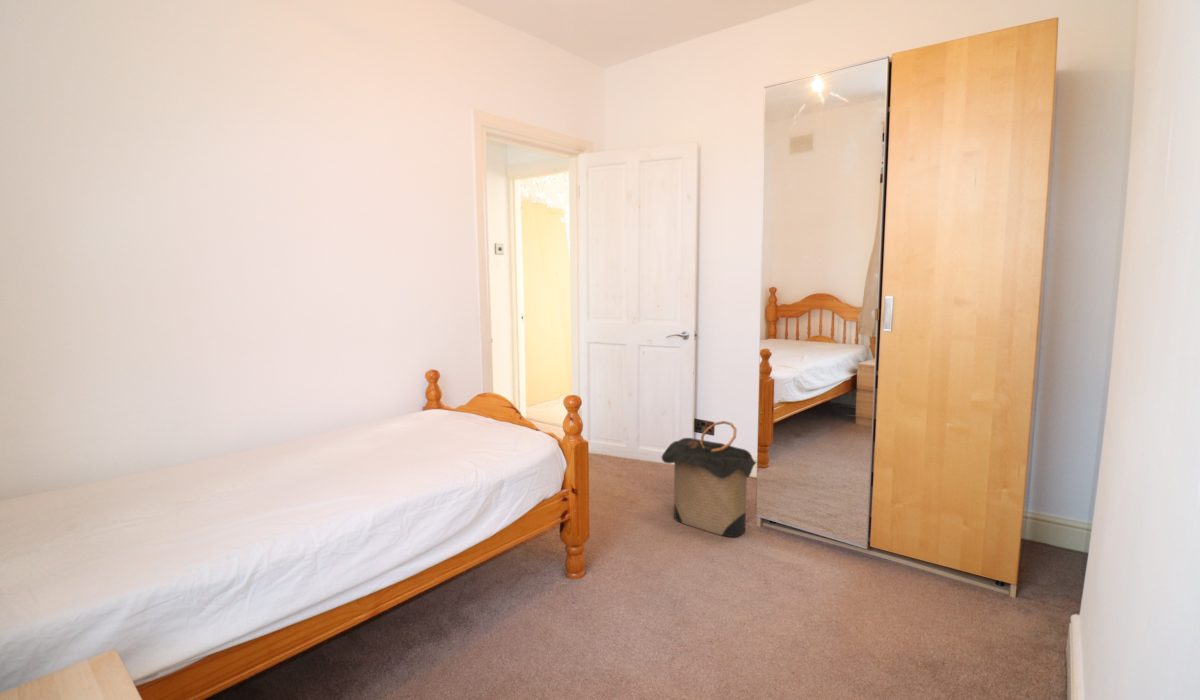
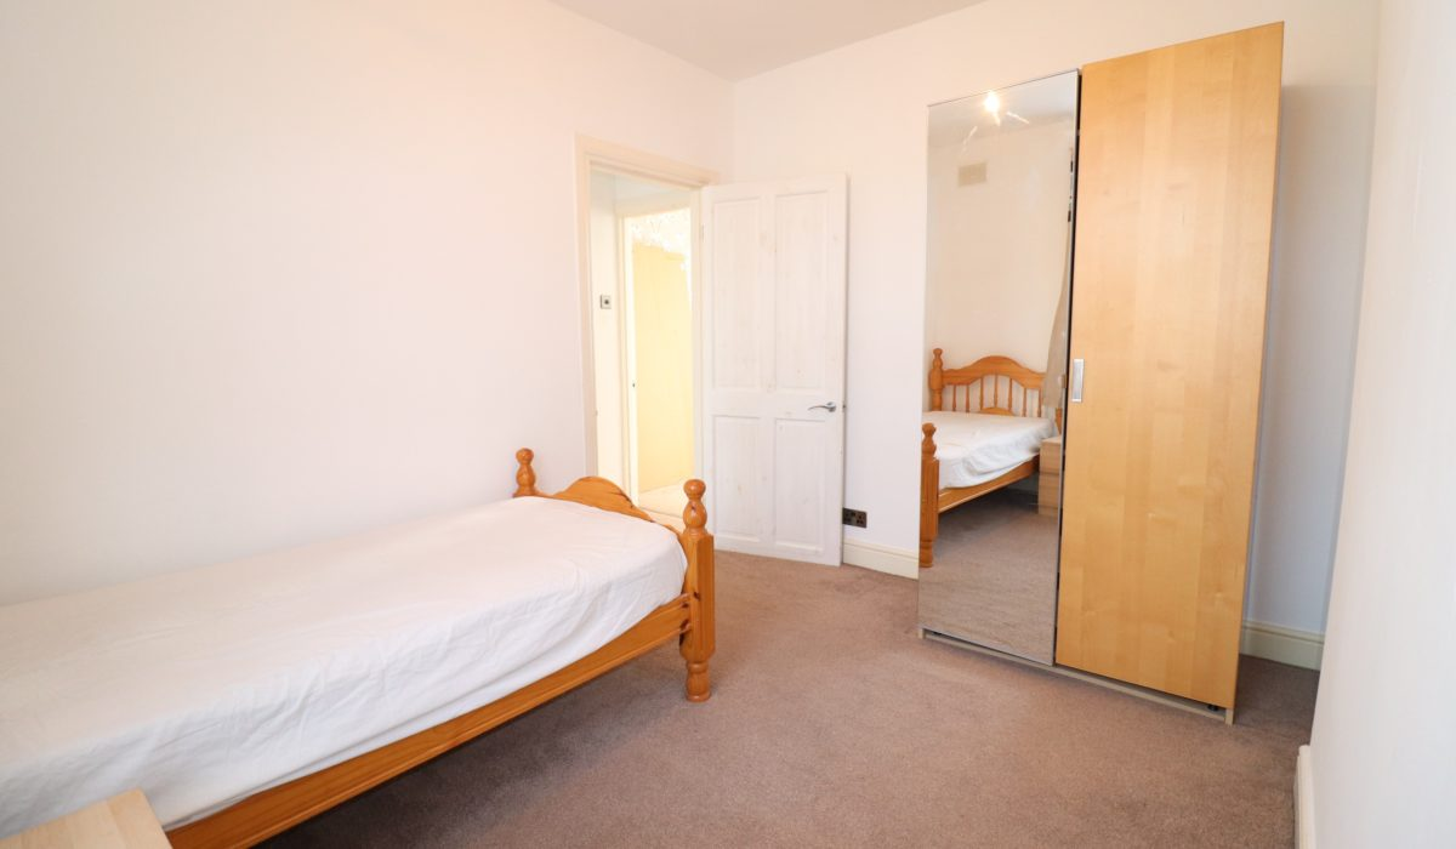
- laundry hamper [661,420,759,538]
